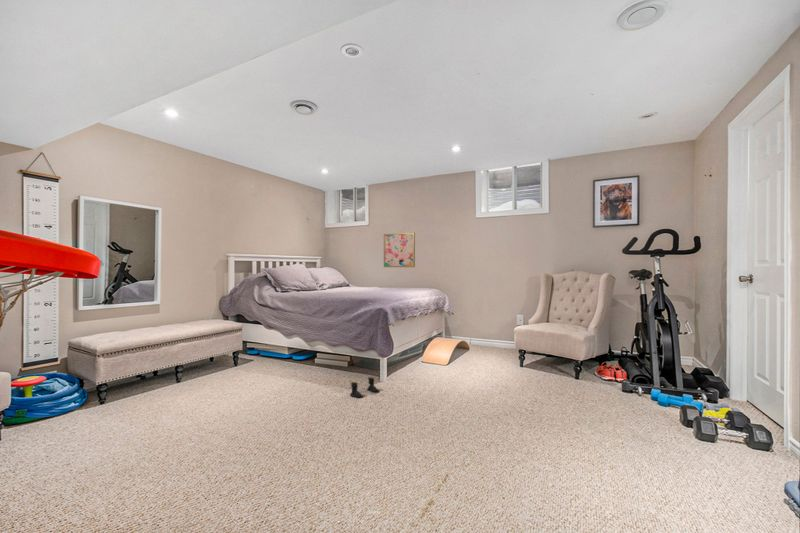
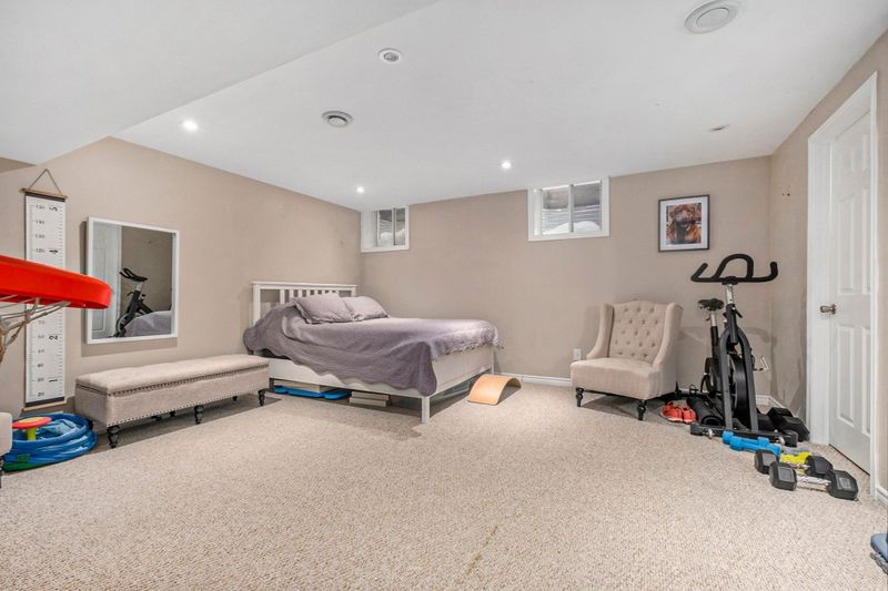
- boots [349,376,380,399]
- wall art [383,232,416,268]
